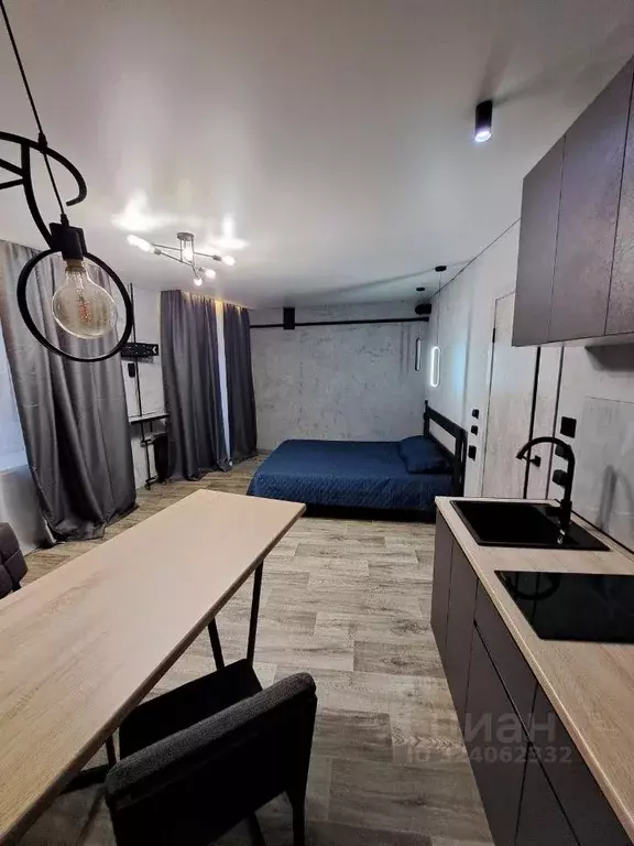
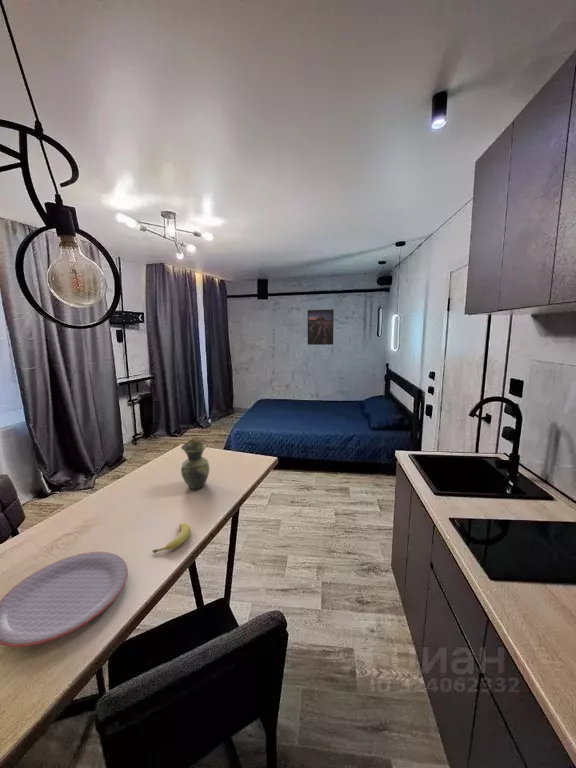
+ plate [0,551,129,648]
+ vase [180,441,210,490]
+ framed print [307,308,335,346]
+ fruit [152,522,191,554]
